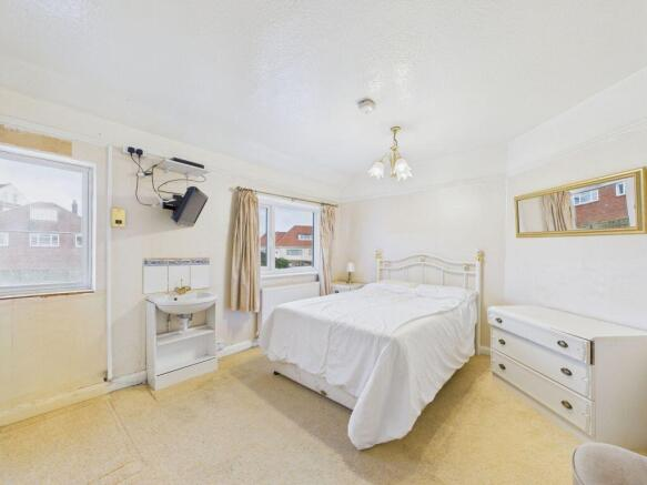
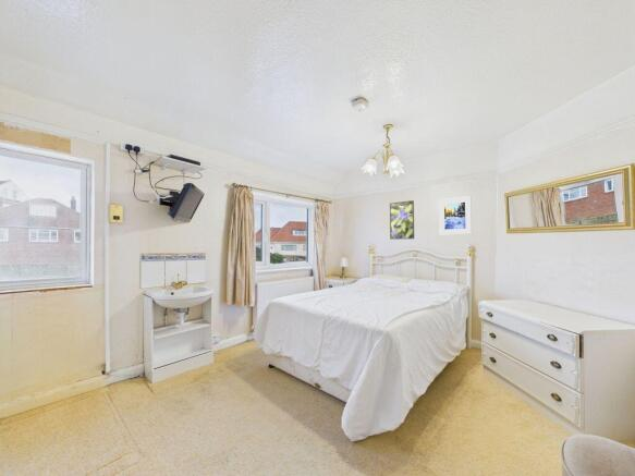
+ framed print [389,199,415,241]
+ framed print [438,195,473,235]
